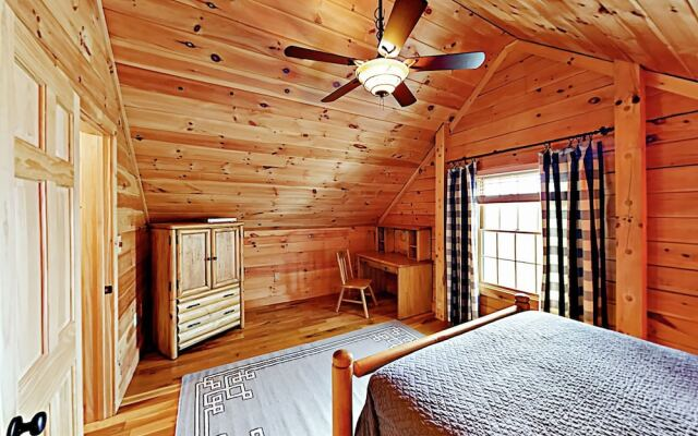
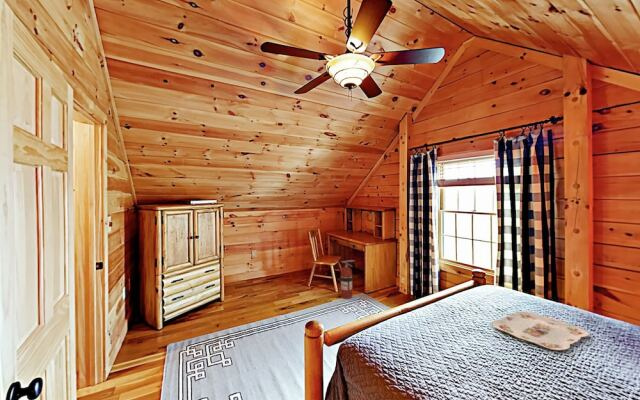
+ fire extinguisher [337,259,356,300]
+ serving tray [491,311,590,351]
